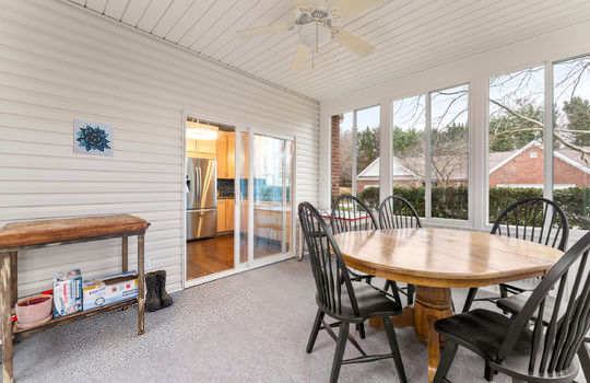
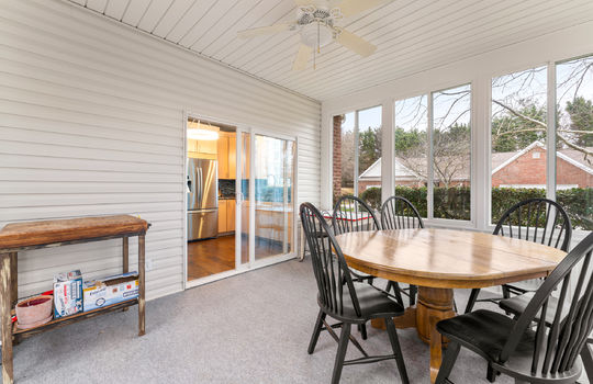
- wall art [72,118,115,158]
- boots [143,269,175,312]
